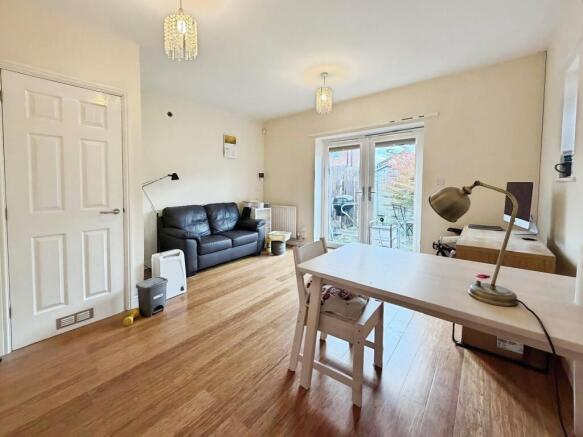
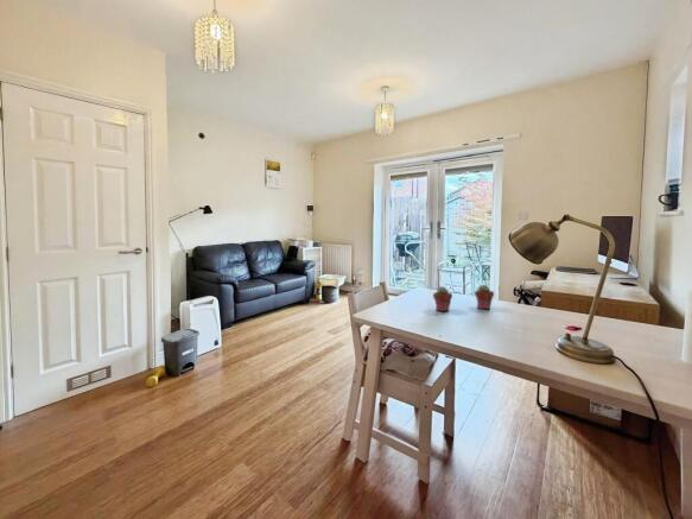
+ potted succulent [474,284,495,310]
+ potted succulent [432,285,453,312]
